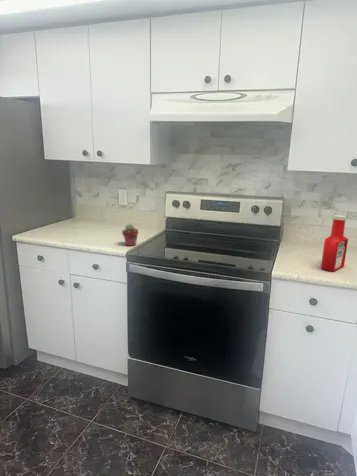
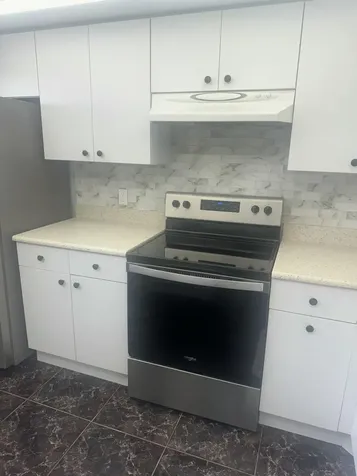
- soap bottle [320,214,349,272]
- potted succulent [121,224,139,247]
